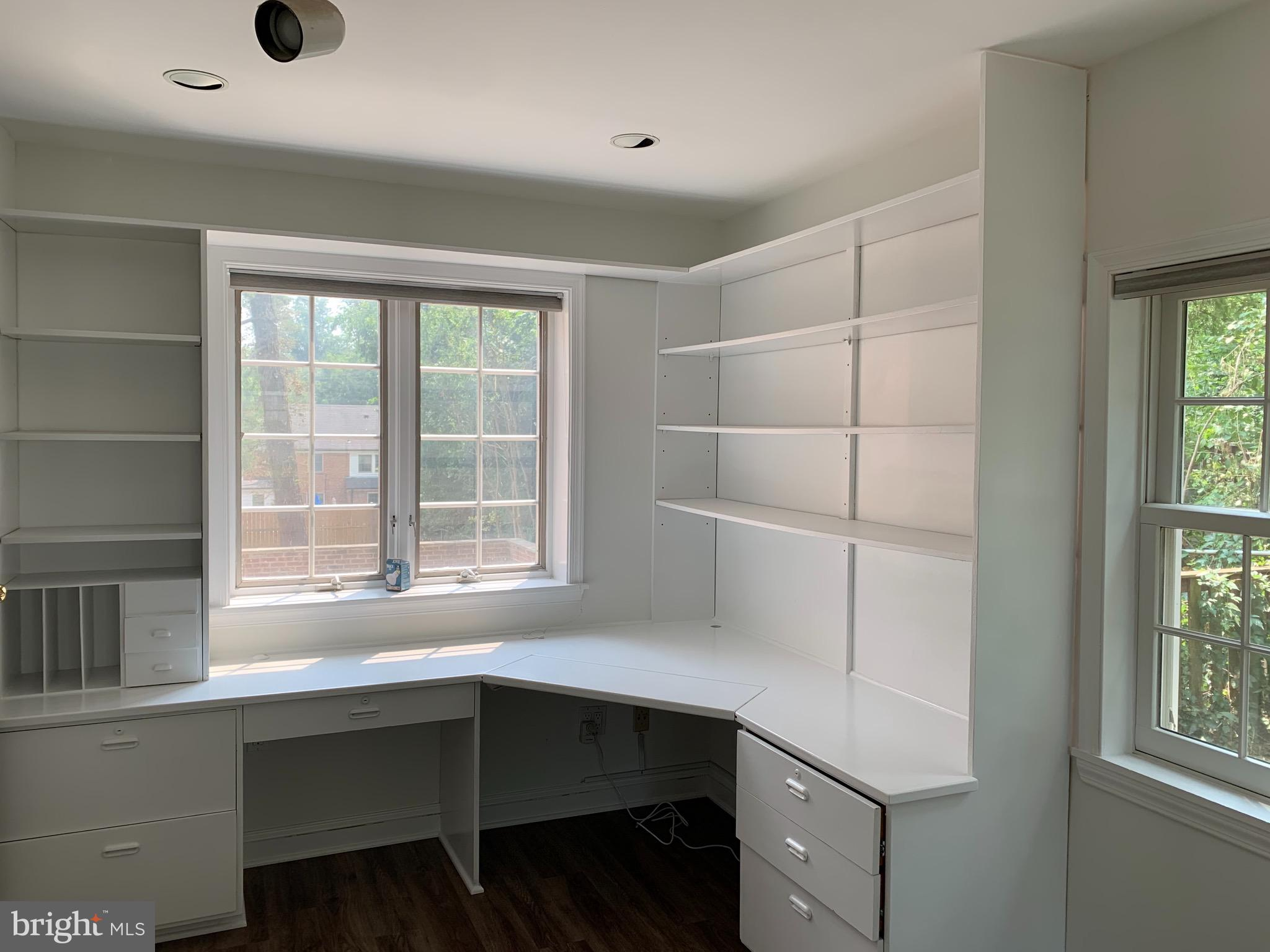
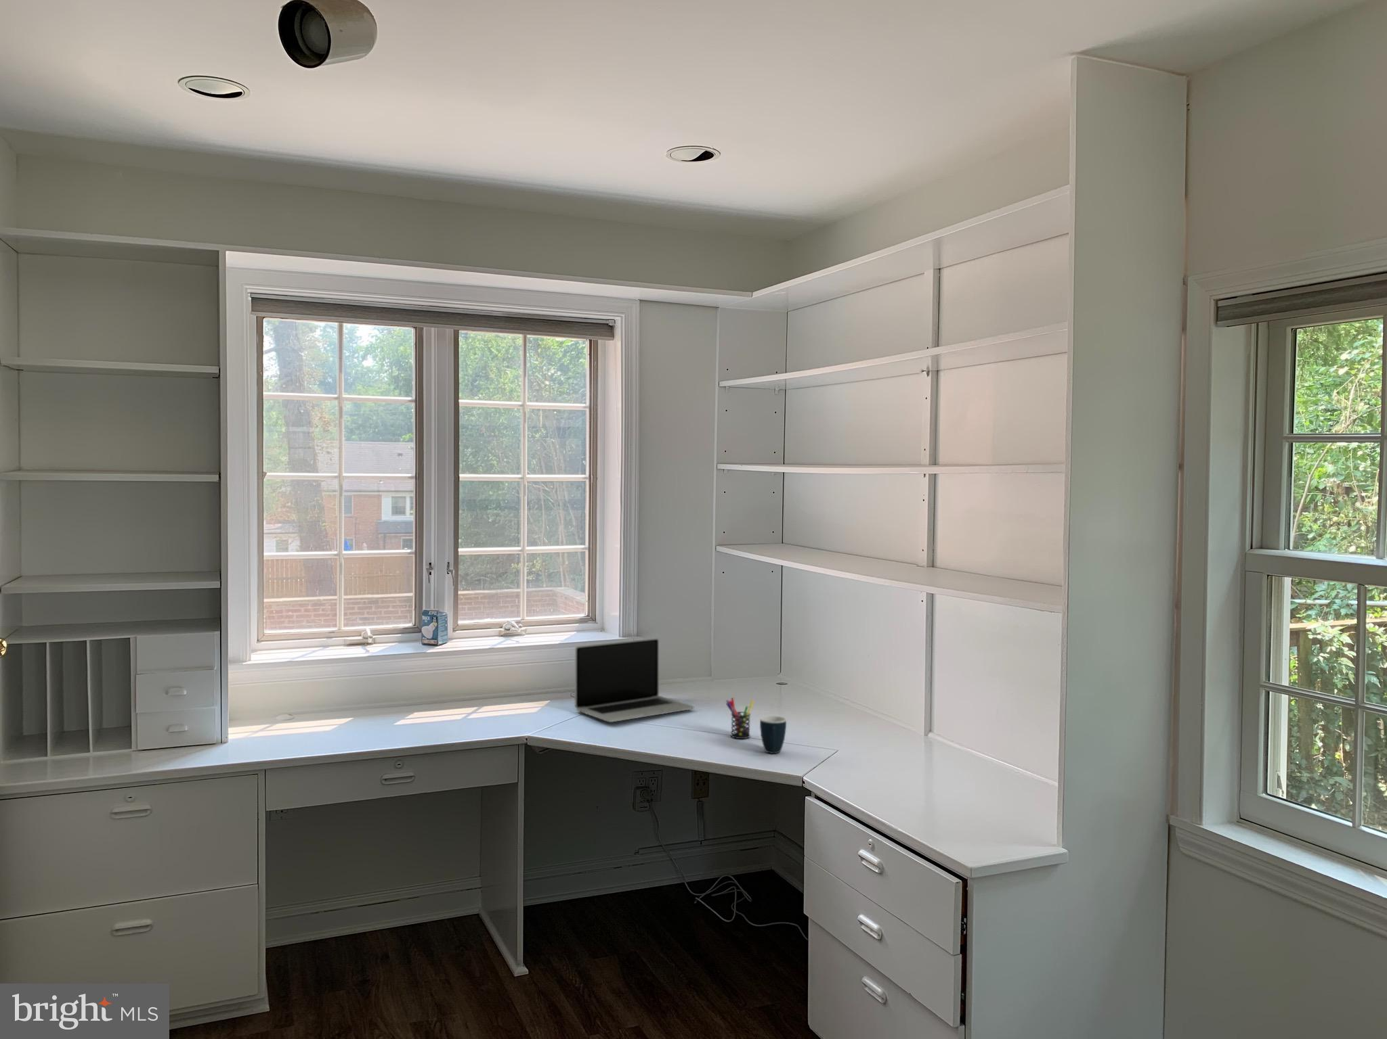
+ pen holder [725,697,755,739]
+ mug [759,715,787,754]
+ laptop [574,637,695,722]
